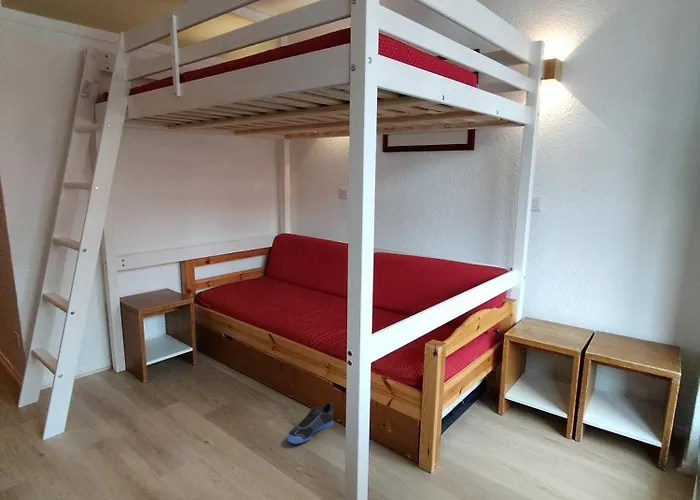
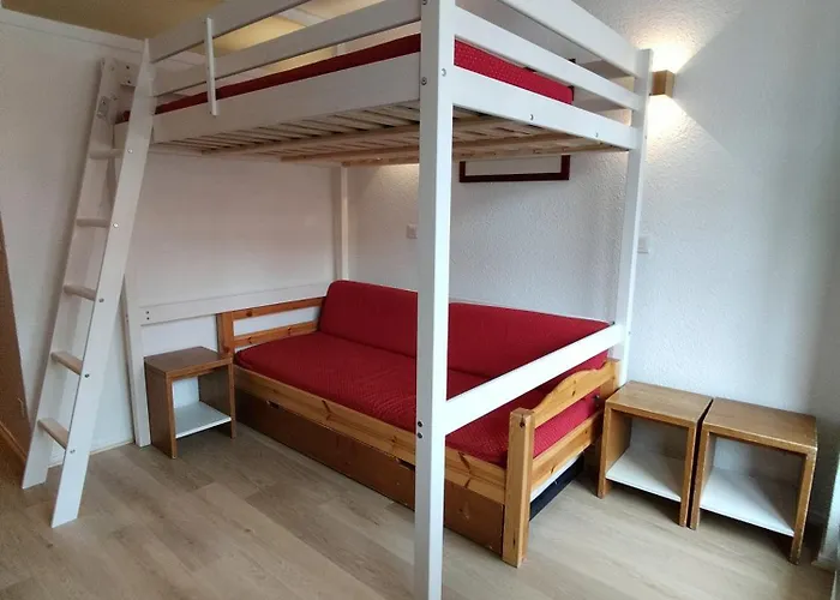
- sneaker [286,400,335,445]
